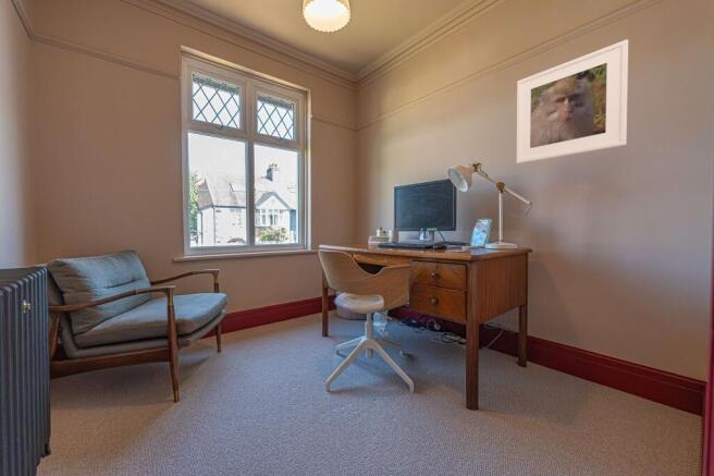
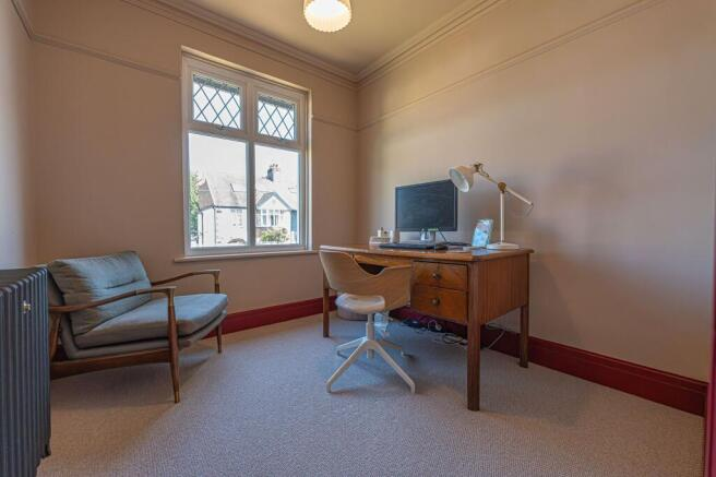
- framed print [516,38,629,164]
